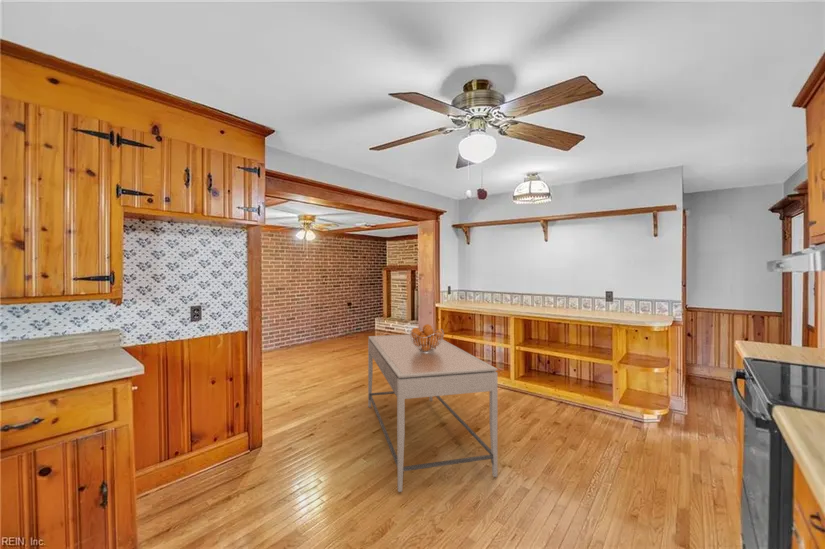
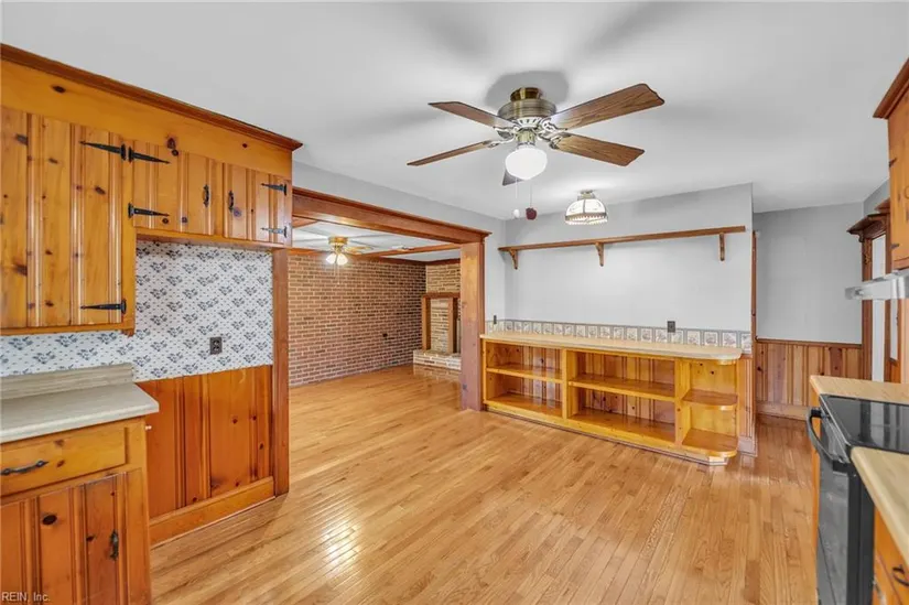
- fruit basket [408,323,445,353]
- dining table [367,333,499,493]
